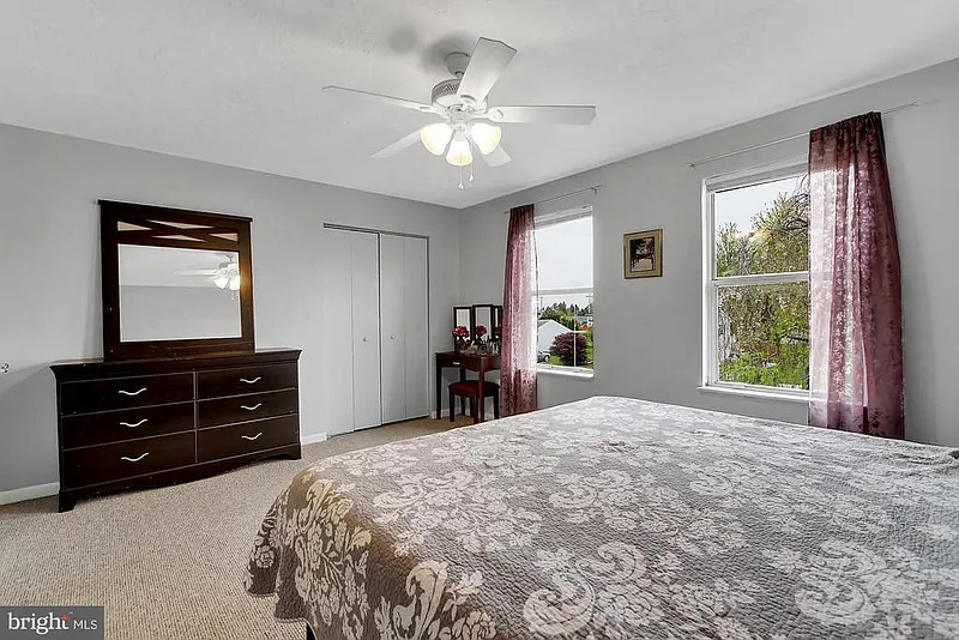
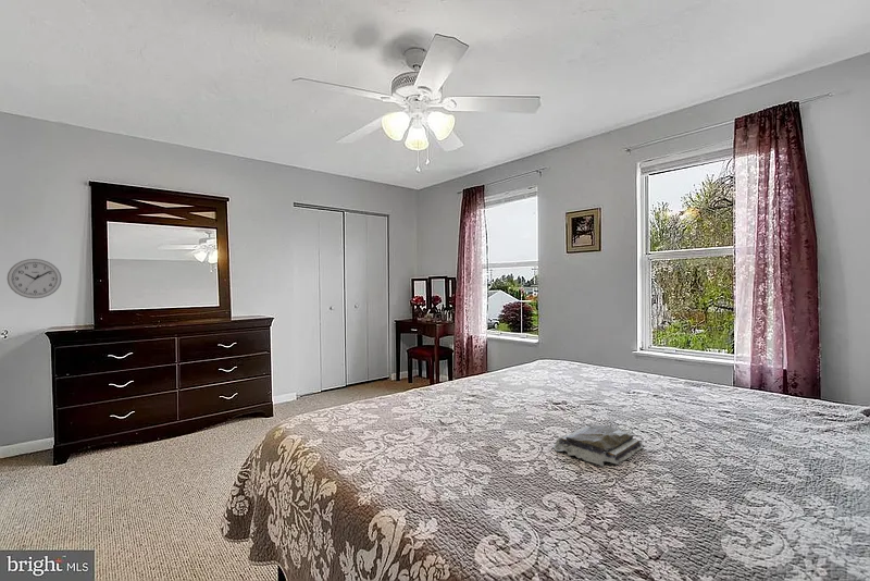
+ book [548,415,644,467]
+ wall clock [7,258,63,299]
